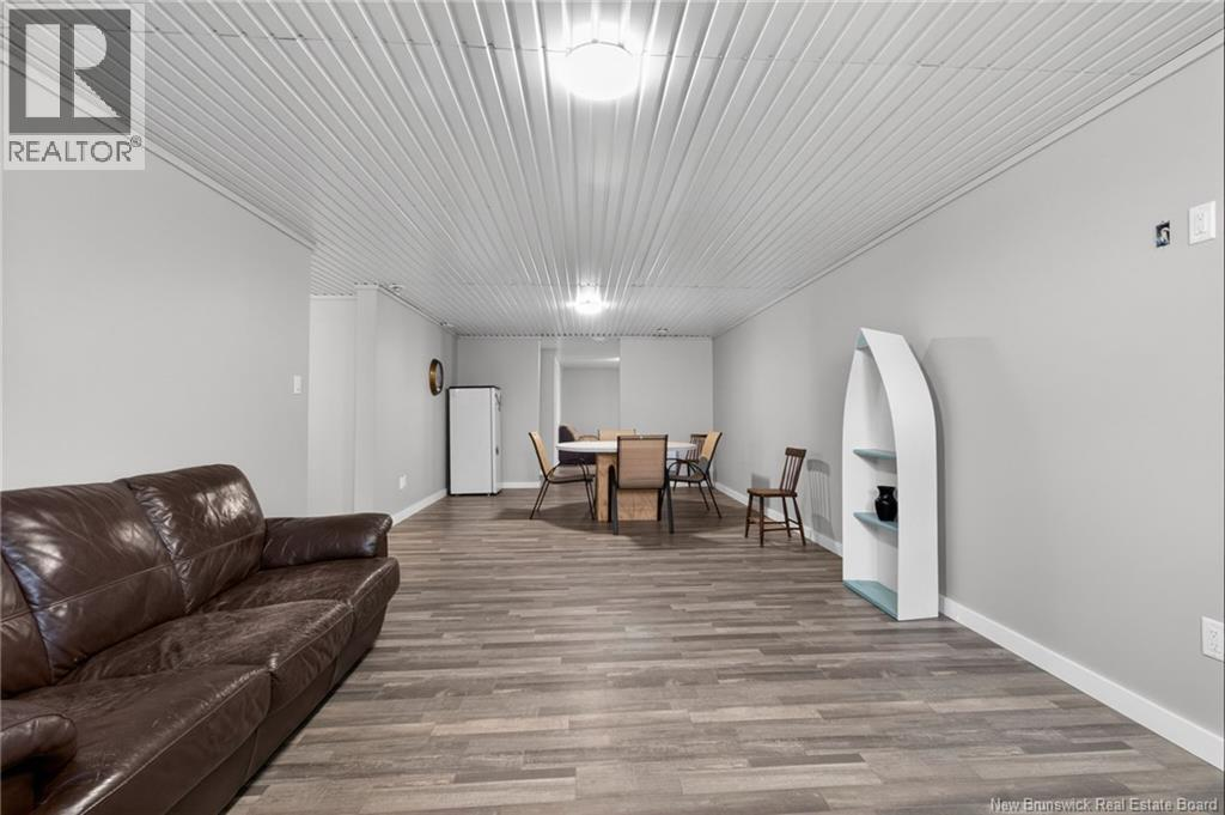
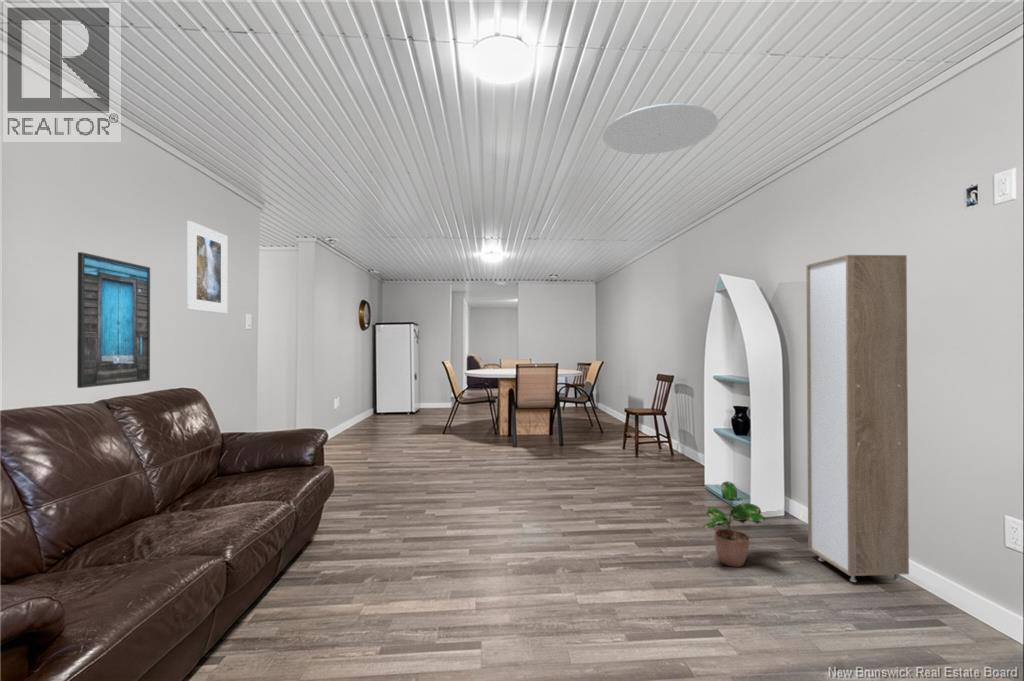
+ ceiling lamp [602,102,719,155]
+ cabinet [805,254,910,583]
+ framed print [76,251,151,389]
+ potted plant [702,480,766,568]
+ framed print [186,220,228,315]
